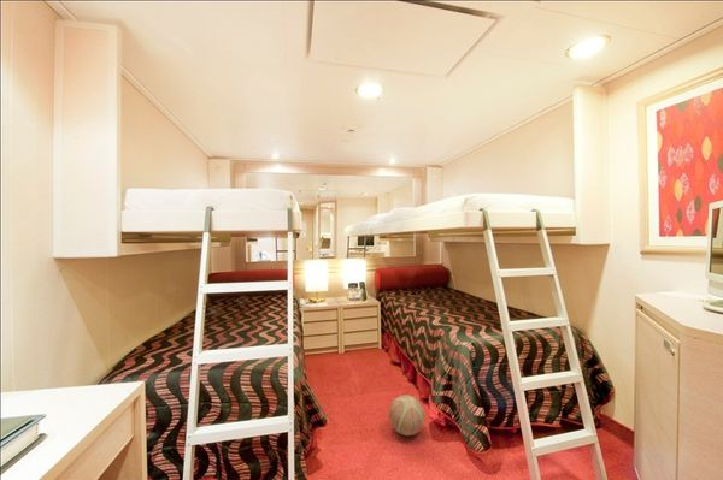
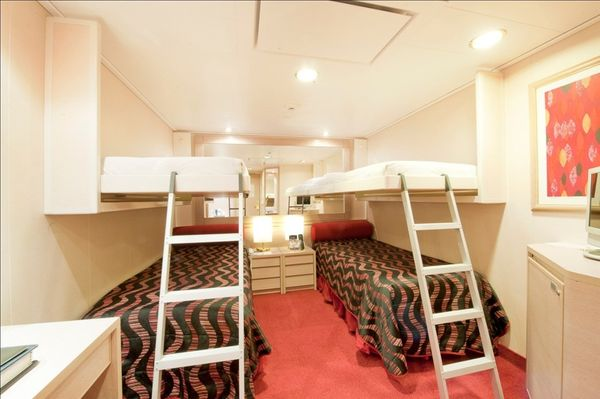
- ball [388,393,425,437]
